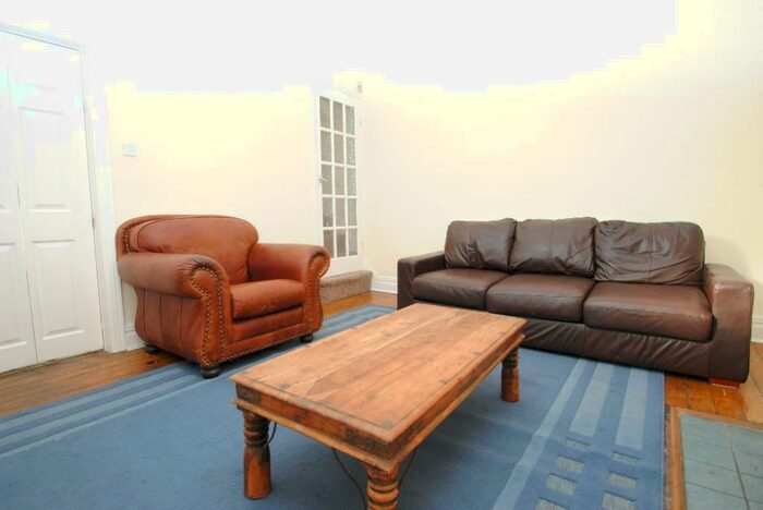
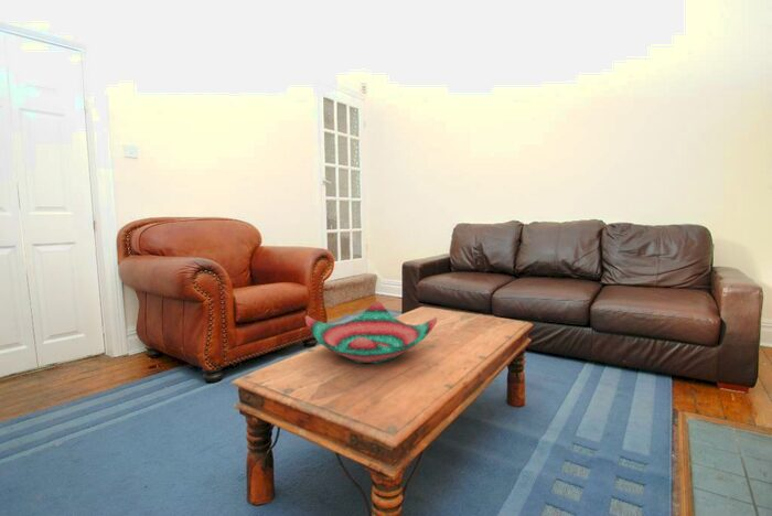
+ decorative bowl [304,300,438,365]
